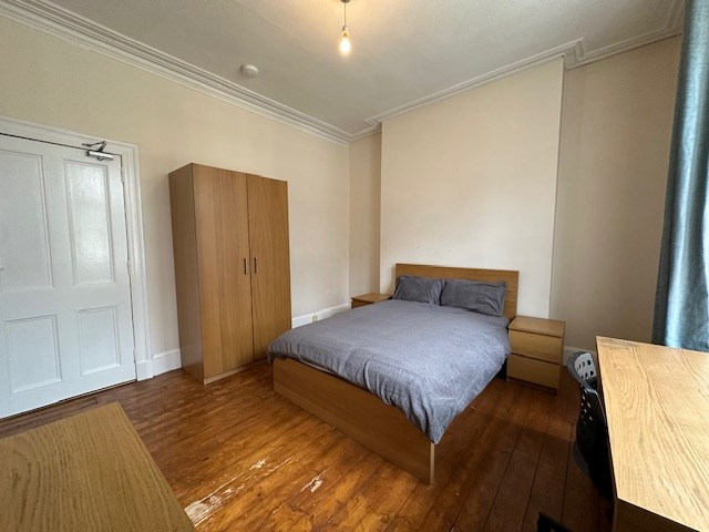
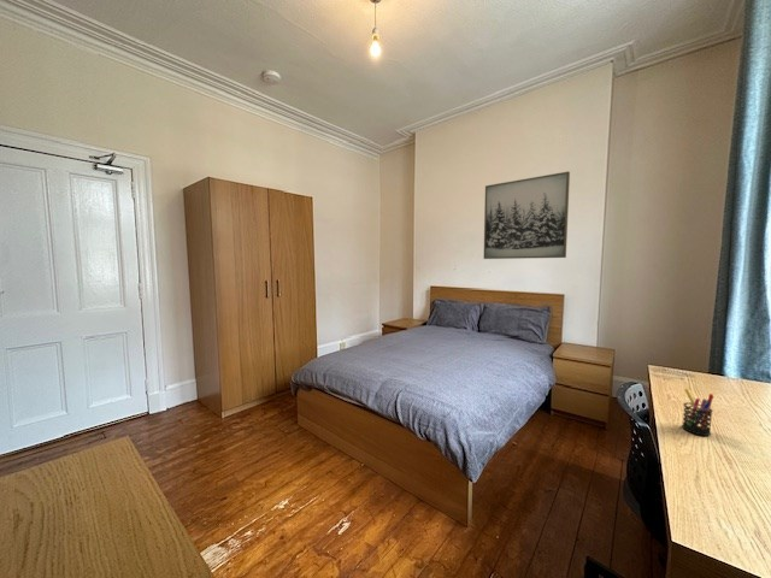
+ wall art [483,171,571,260]
+ pen holder [681,388,714,437]
